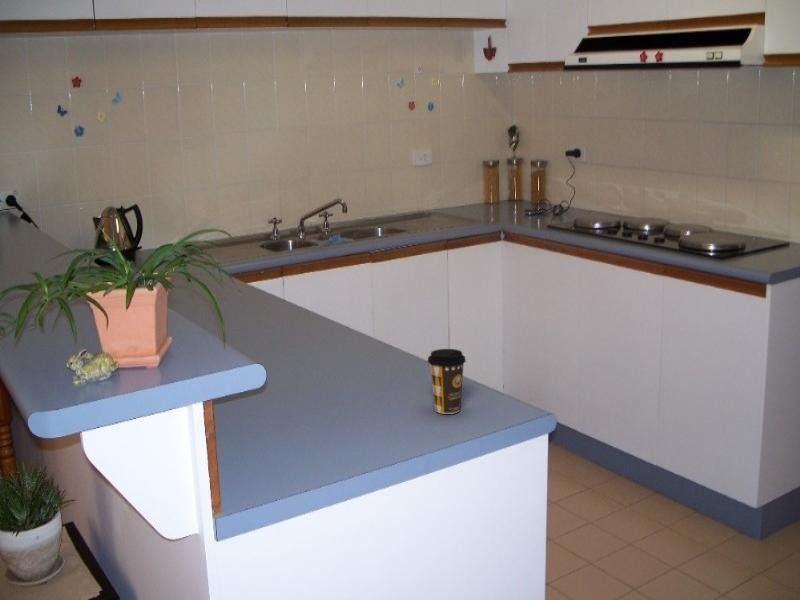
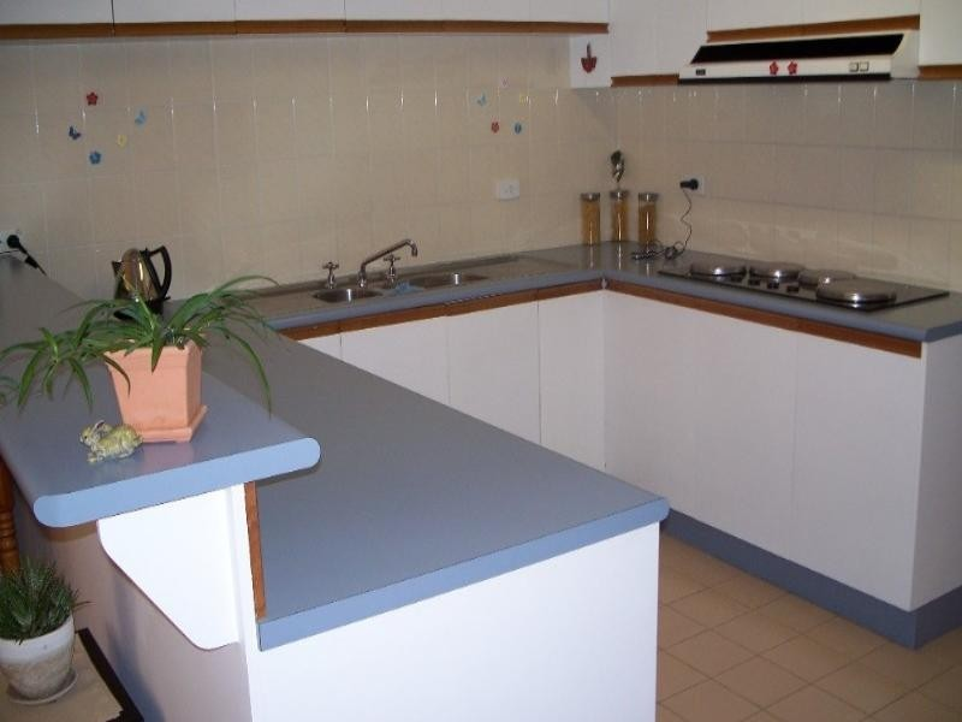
- coffee cup [426,348,467,415]
